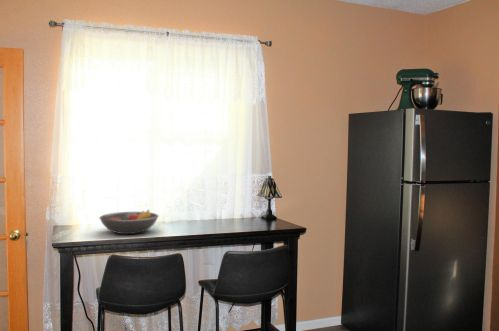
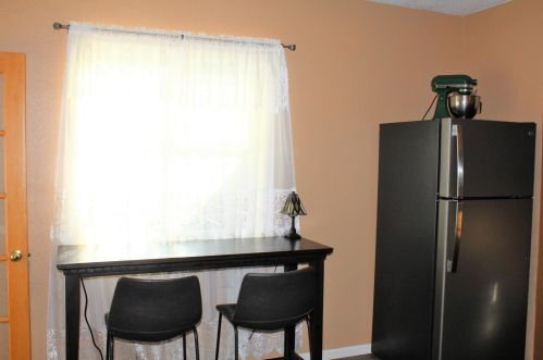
- fruit bowl [98,209,160,235]
